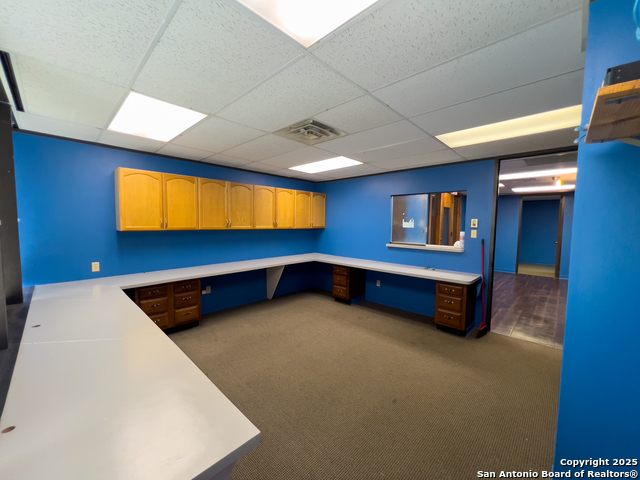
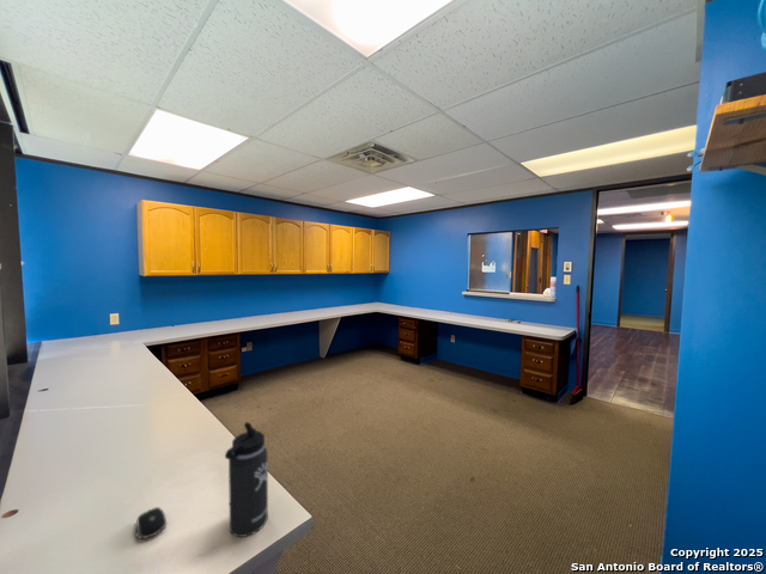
+ thermos bottle [224,421,269,538]
+ computer mouse [135,506,168,539]
